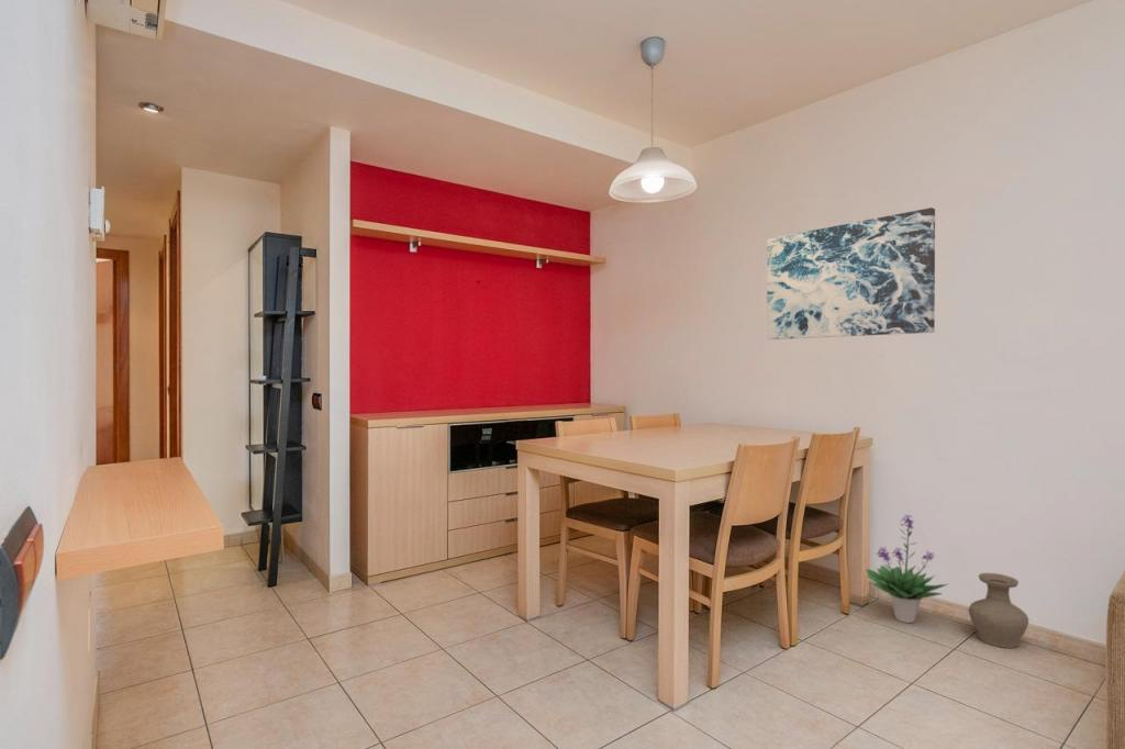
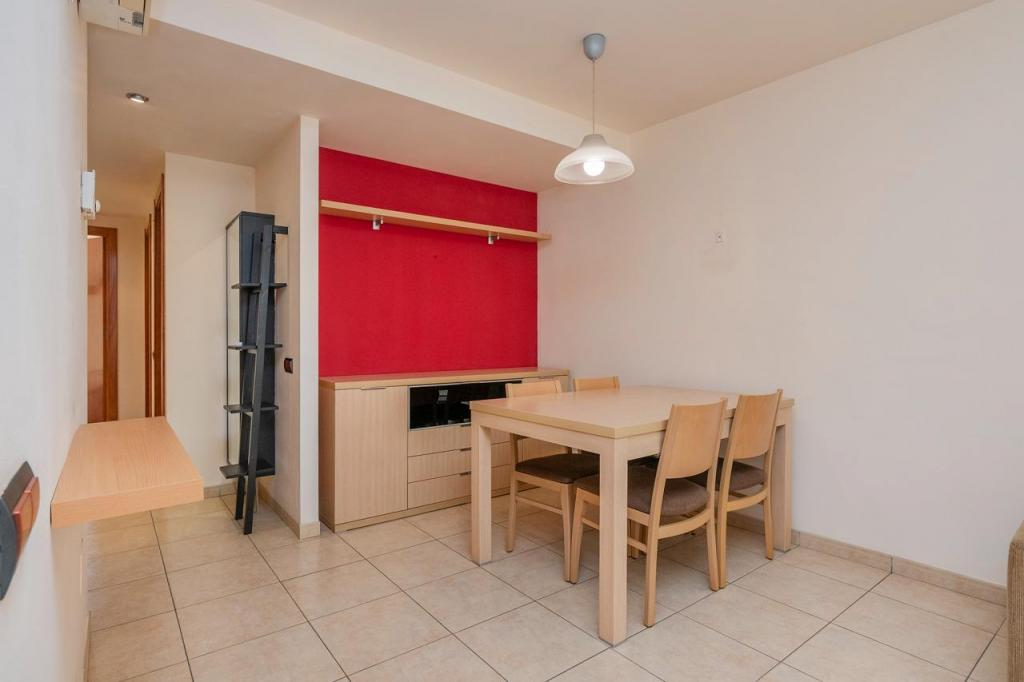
- potted plant [865,513,948,624]
- vase [968,572,1029,649]
- wall art [766,206,936,340]
